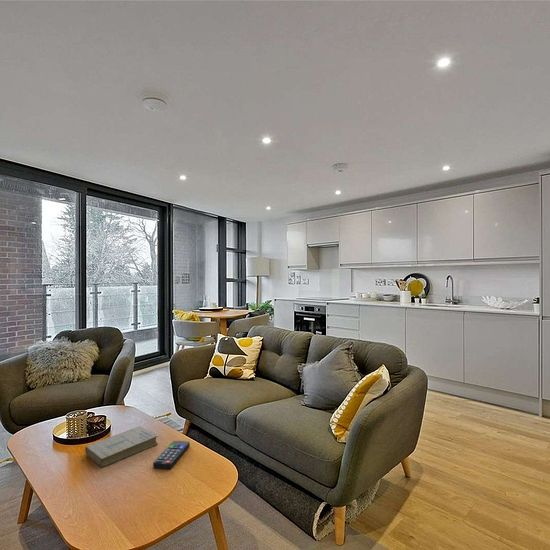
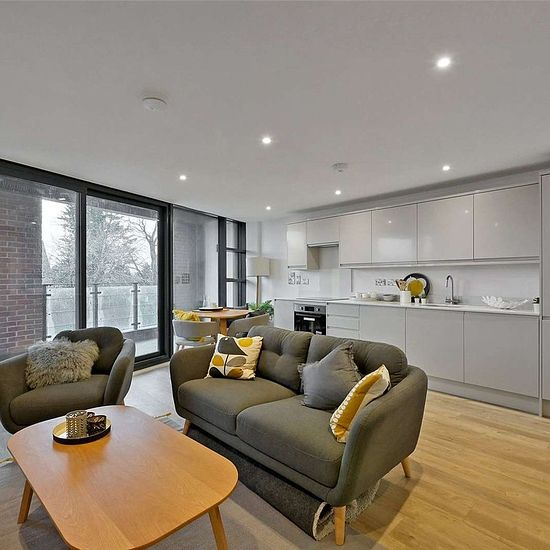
- book [84,425,159,468]
- remote control [152,440,191,470]
